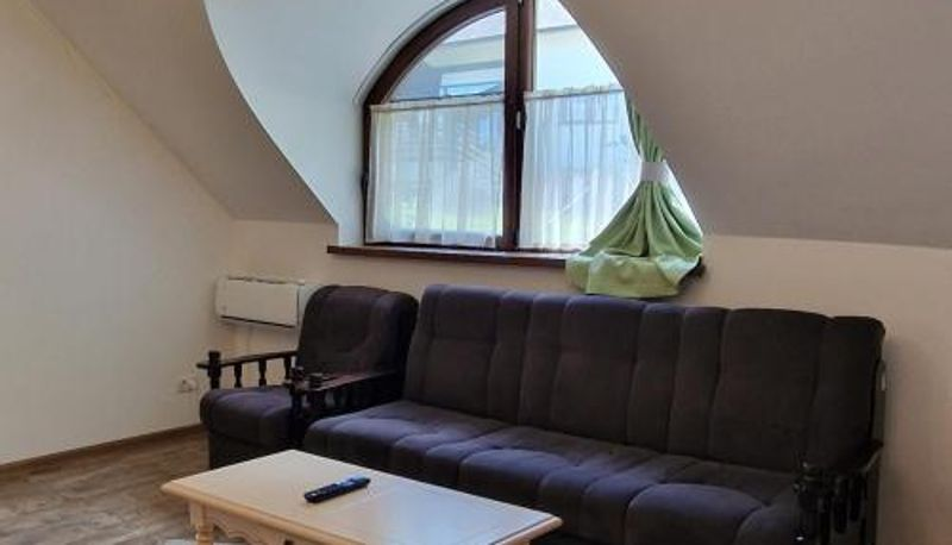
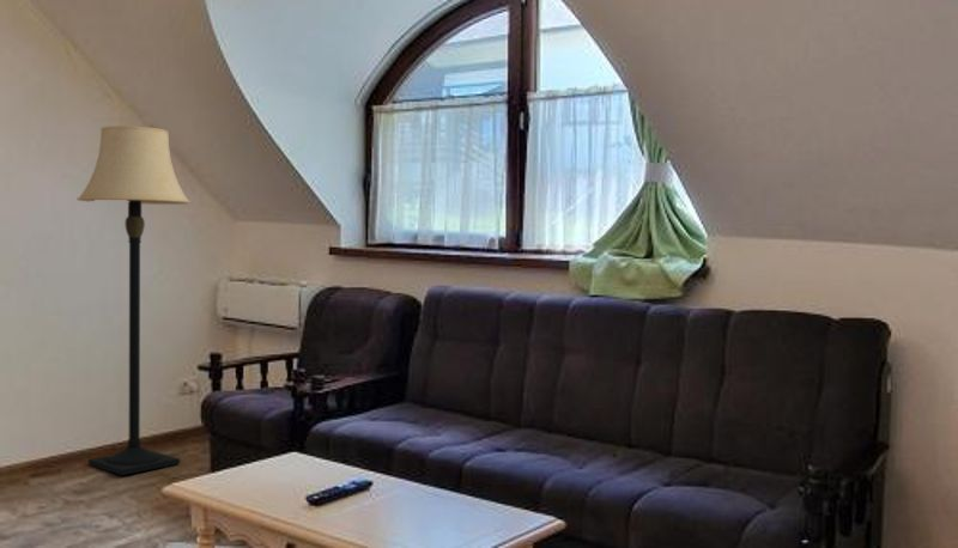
+ lamp [75,124,192,476]
